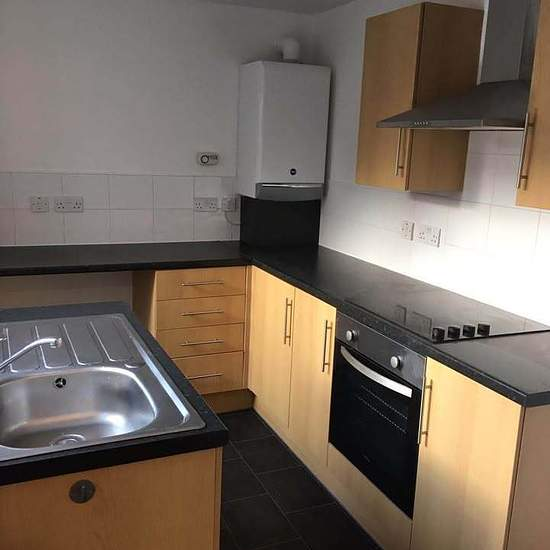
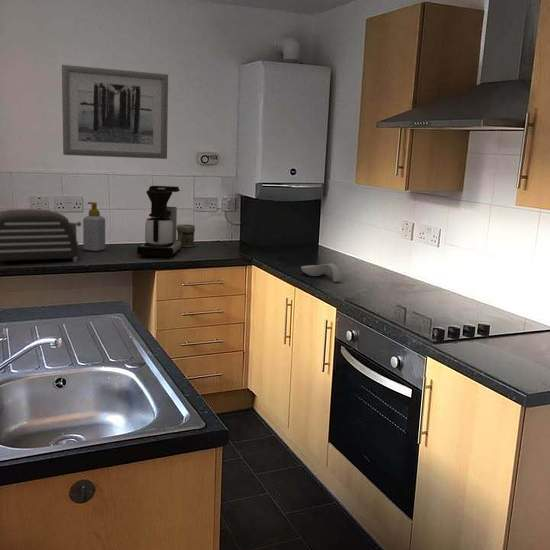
+ jar [176,223,196,248]
+ toaster [0,208,82,263]
+ spoon rest [300,262,343,283]
+ soap bottle [82,201,106,252]
+ coffee maker [136,185,182,259]
+ wall art [61,64,169,160]
